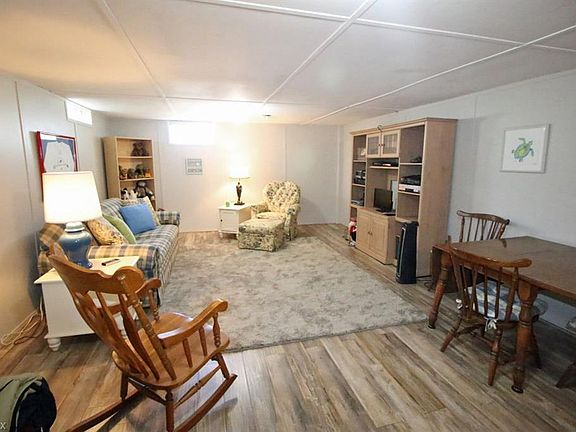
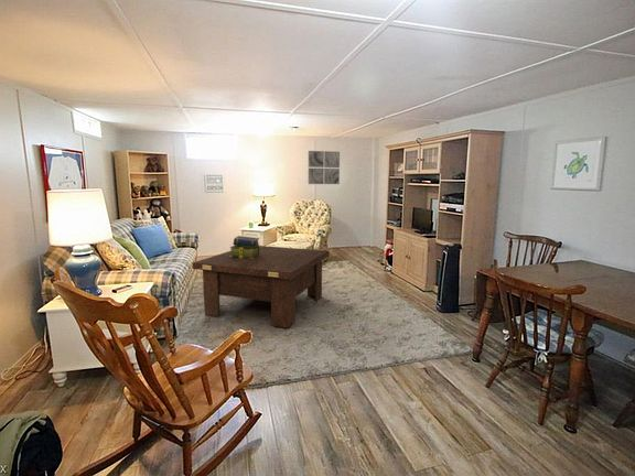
+ wall art [308,150,341,185]
+ stack of books [228,235,260,259]
+ coffee table [191,245,331,329]
